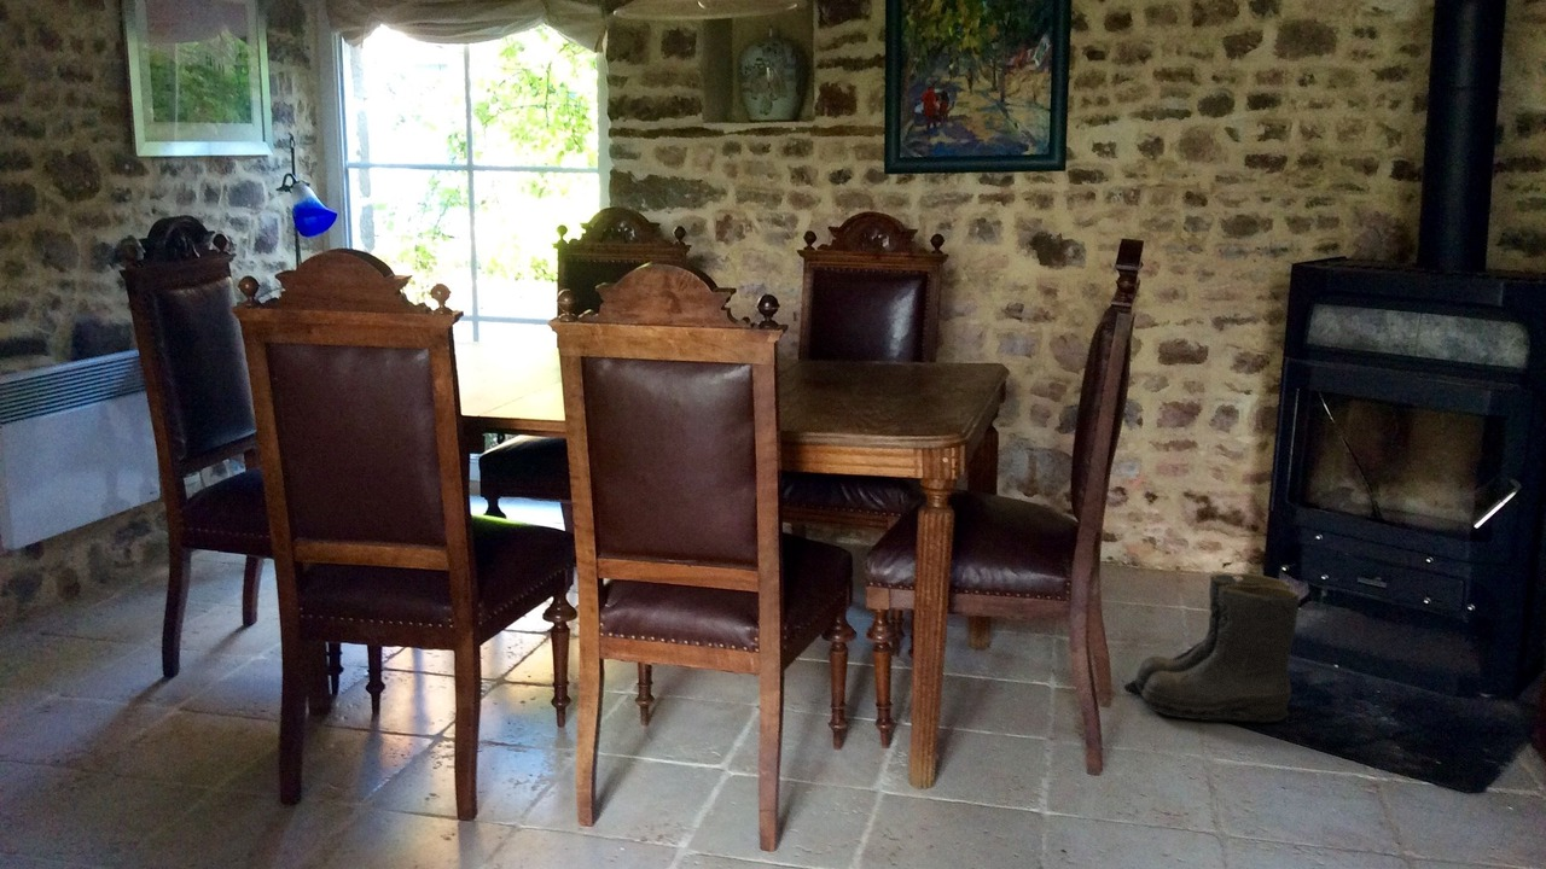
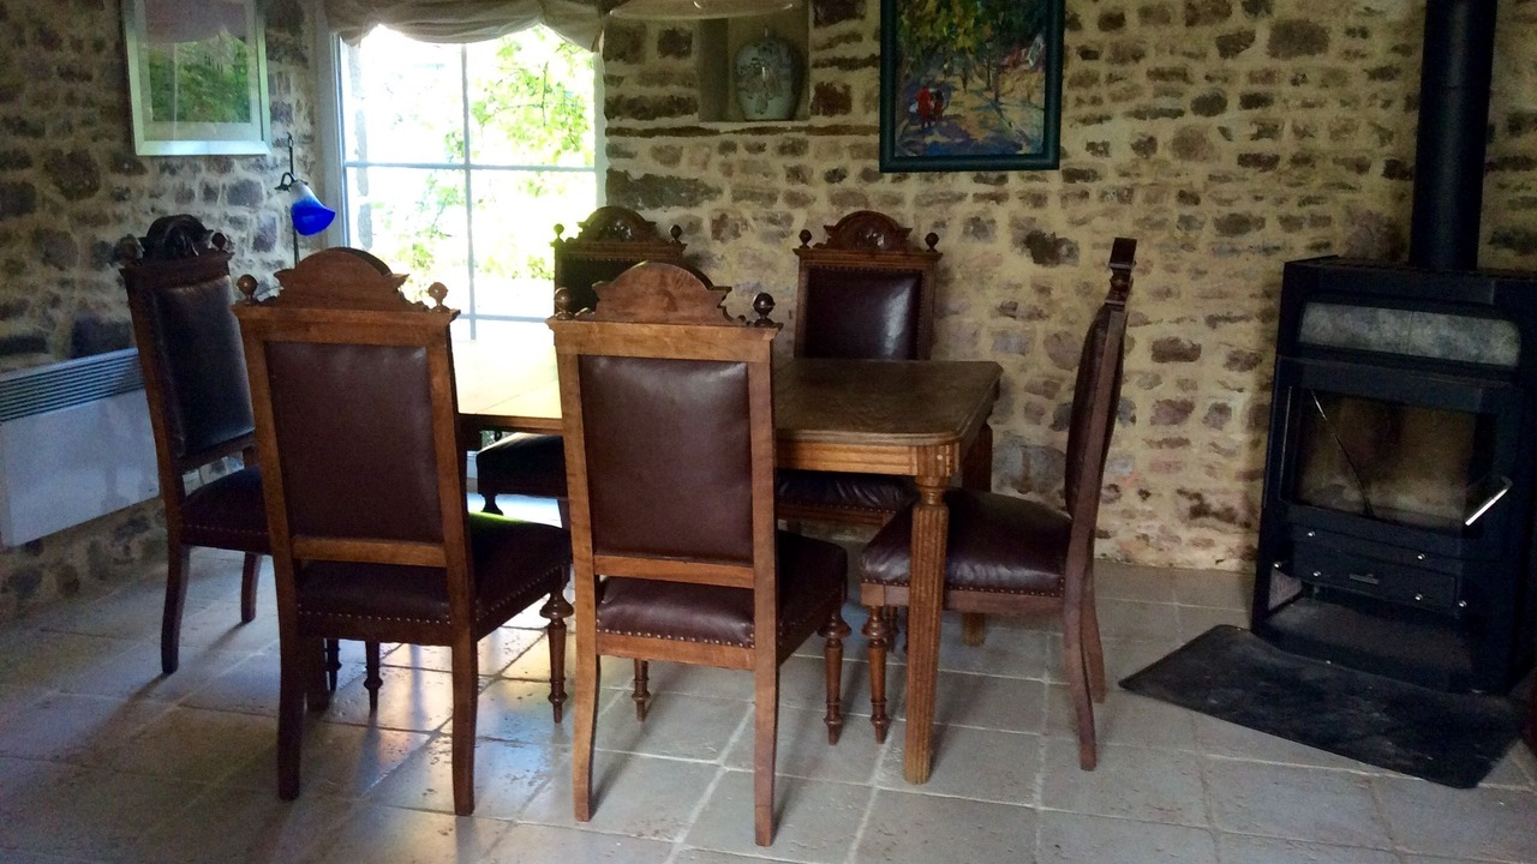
- boots [1133,573,1301,724]
